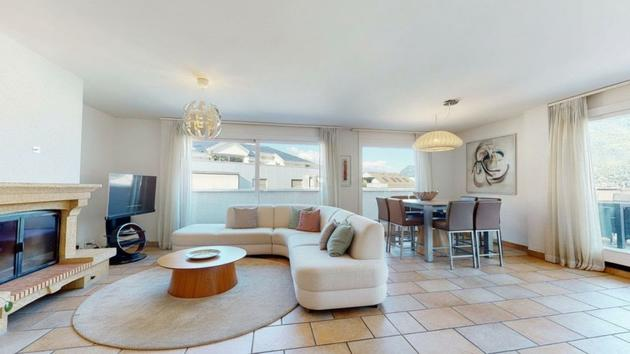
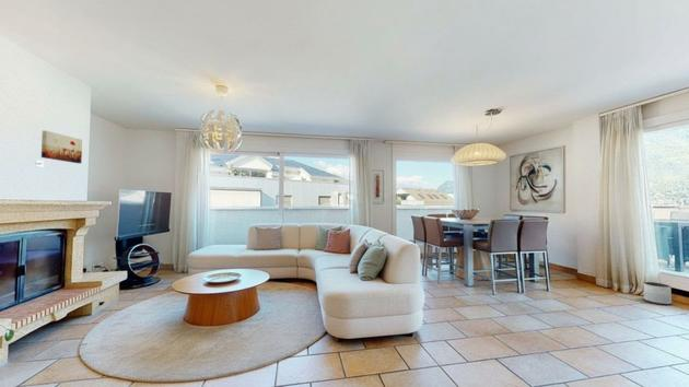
+ wall art [40,130,83,164]
+ planter [643,281,673,305]
